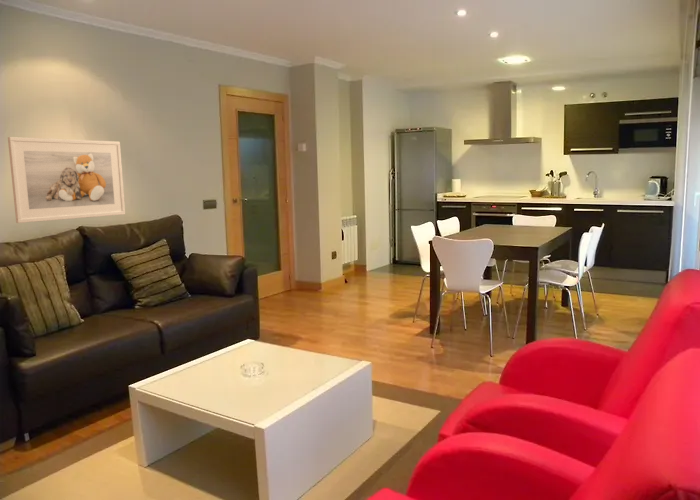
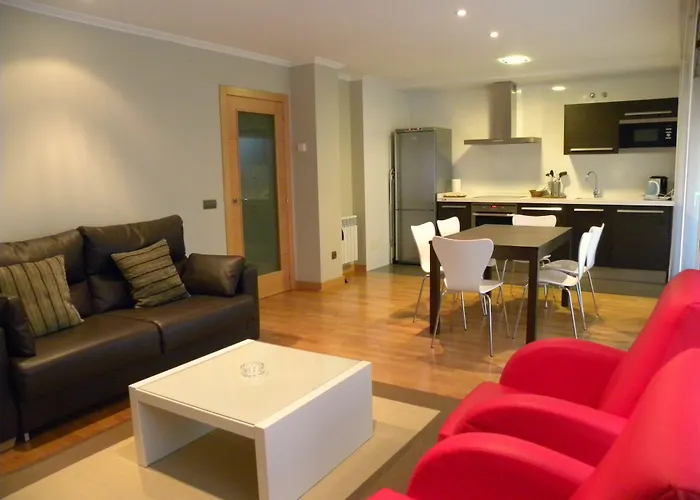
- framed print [7,136,126,224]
